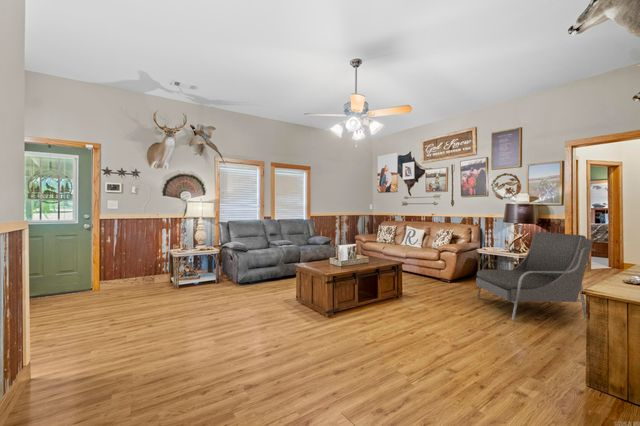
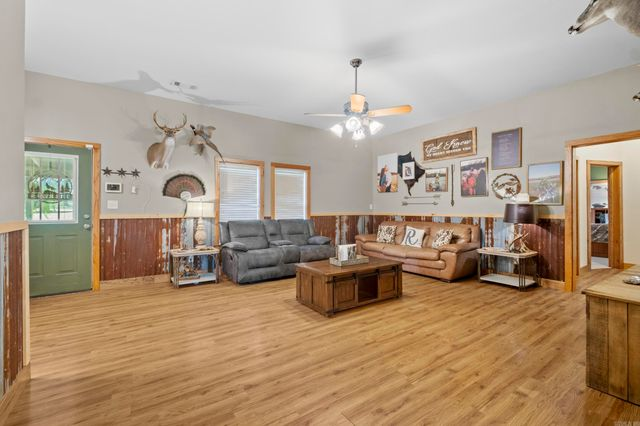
- armchair [475,231,596,322]
